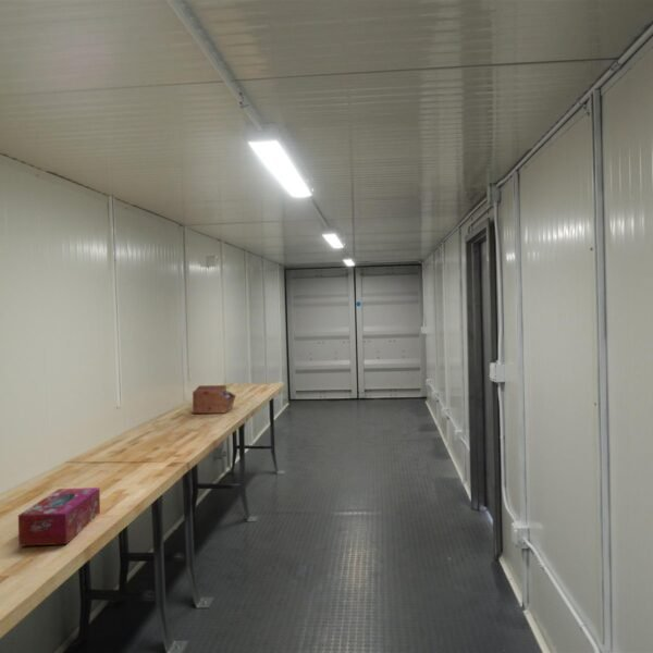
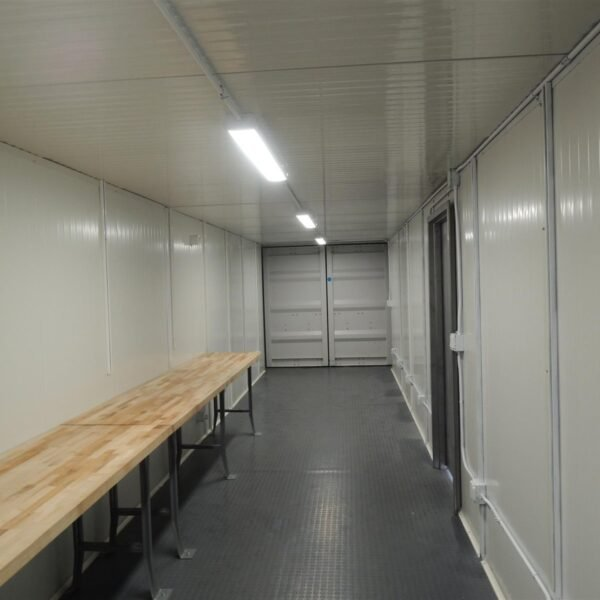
- sewing box [192,384,237,415]
- tissue box [17,486,101,547]
